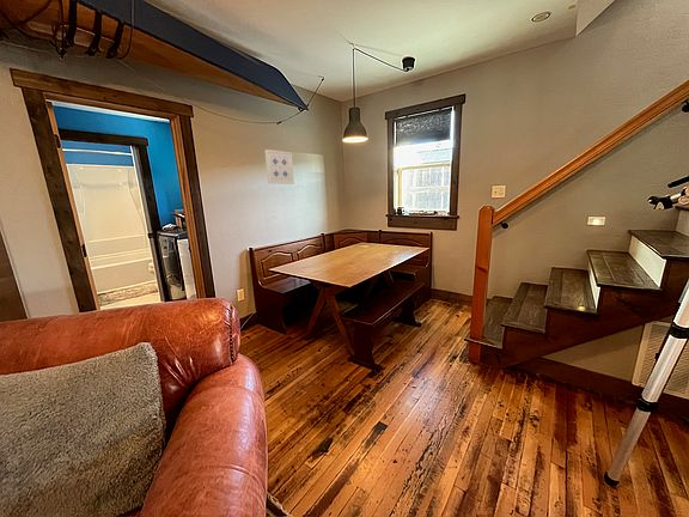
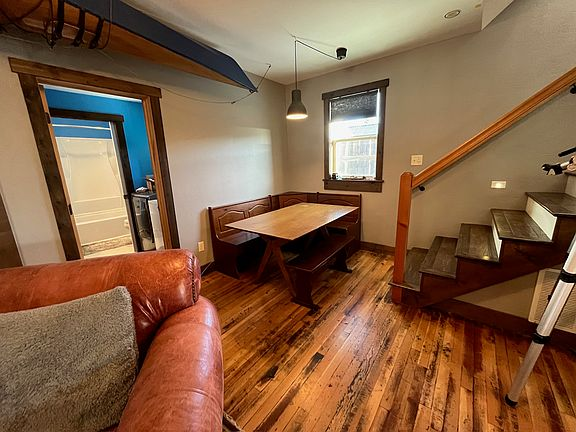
- wall art [263,148,295,185]
